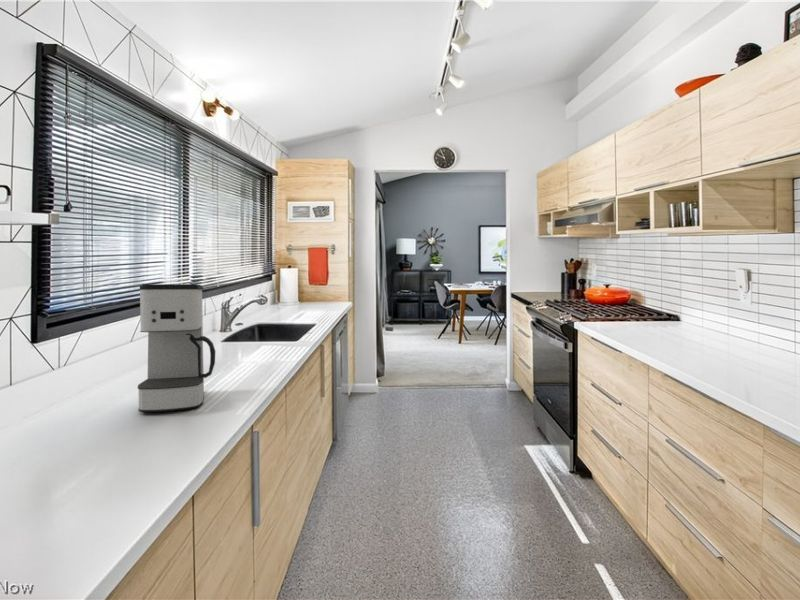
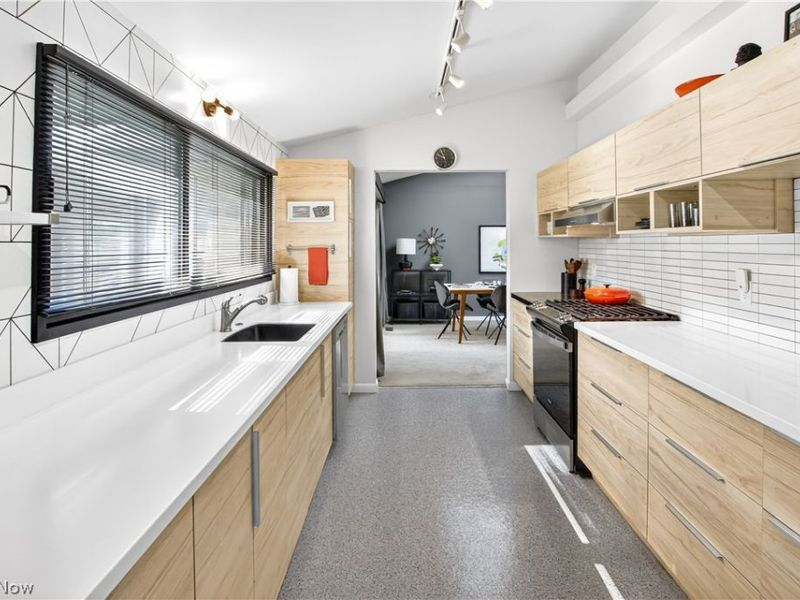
- coffee maker [137,283,216,413]
